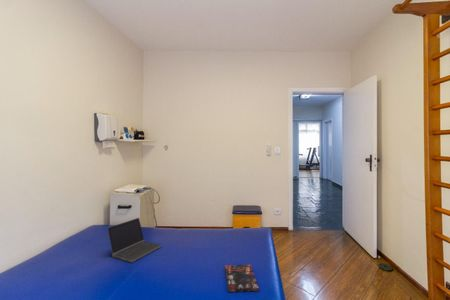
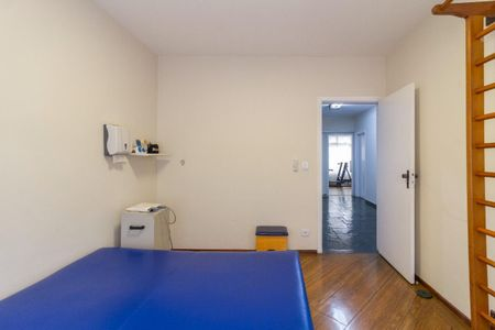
- book [224,263,260,293]
- laptop computer [106,217,163,264]
